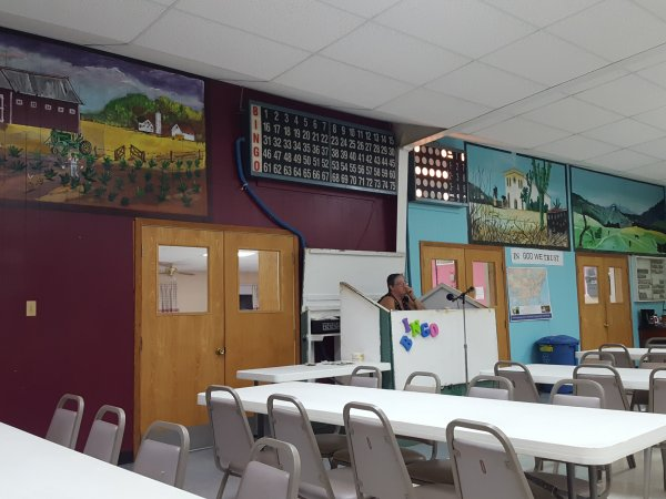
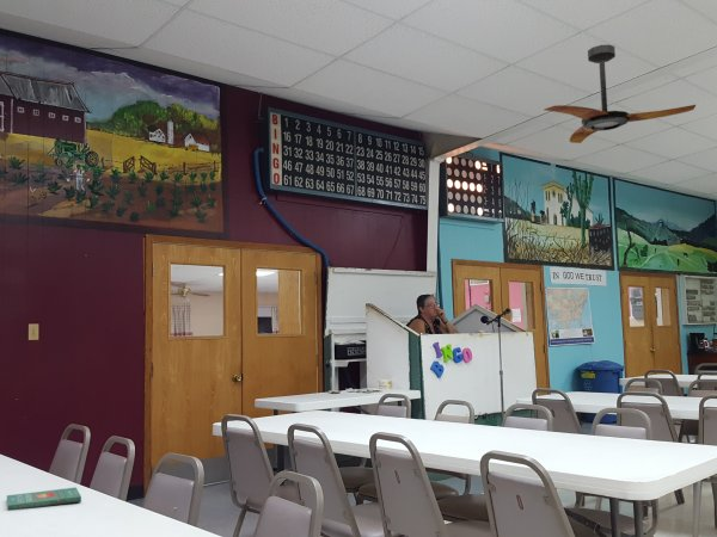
+ book [6,486,82,512]
+ ceiling fan [543,43,697,144]
